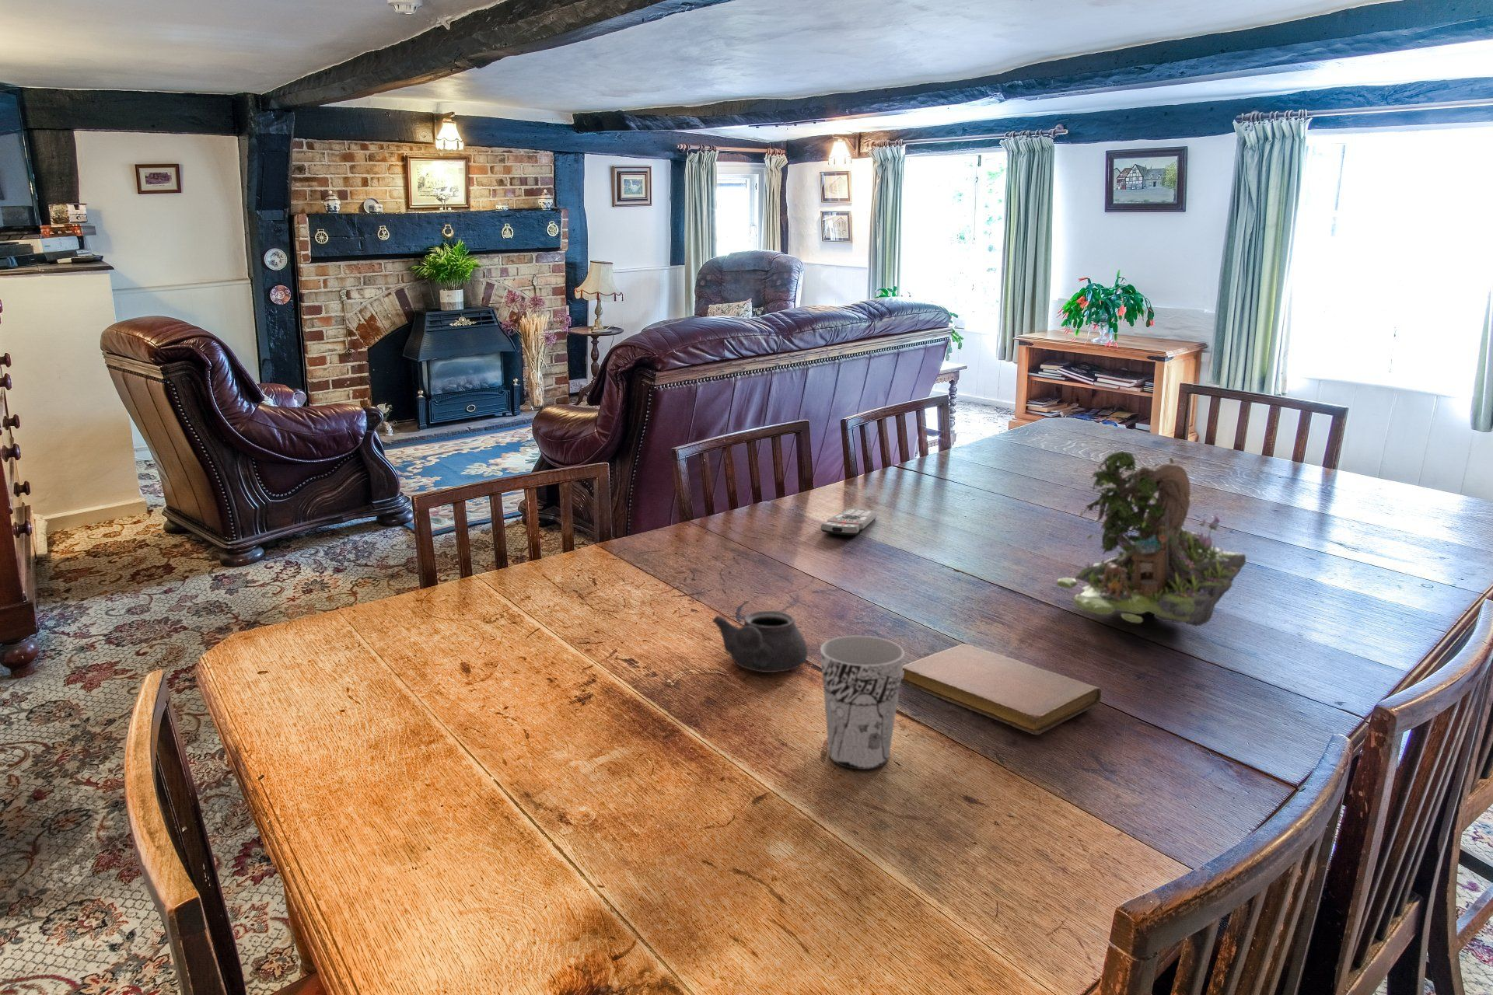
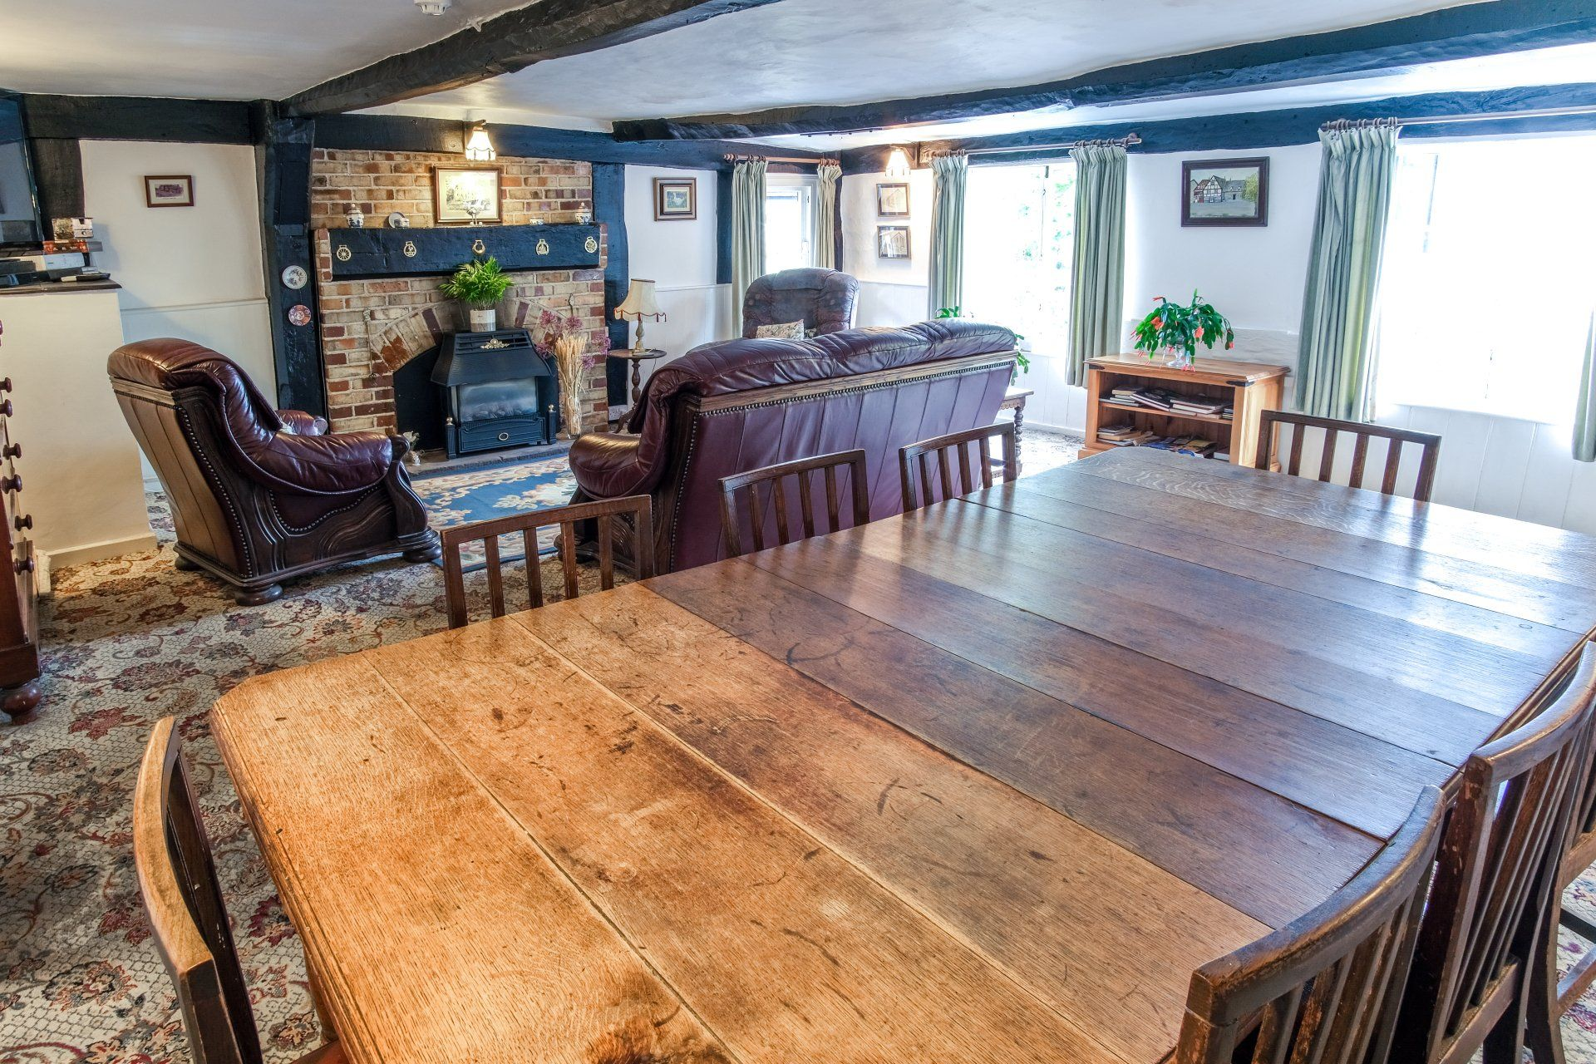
- cup [820,635,905,771]
- remote control [820,507,878,535]
- teapot [711,610,809,673]
- notebook [901,643,1102,735]
- plant [1055,450,1246,627]
